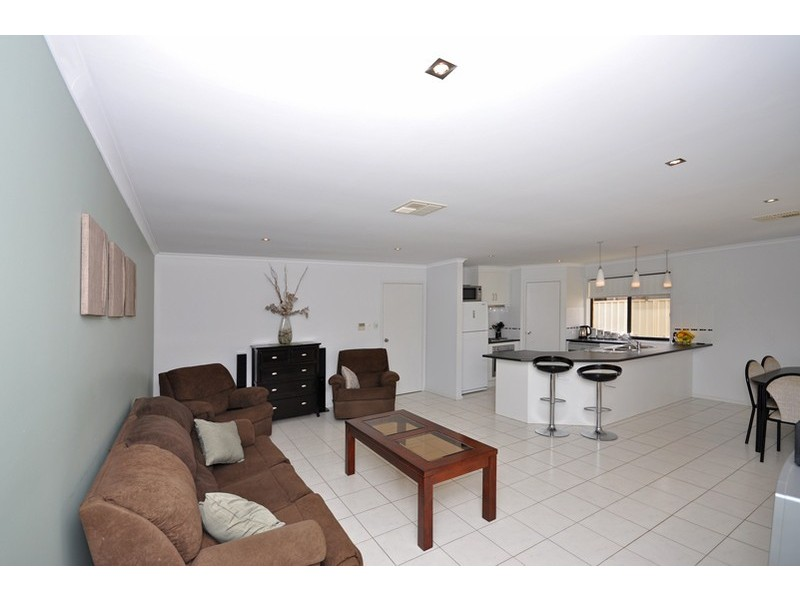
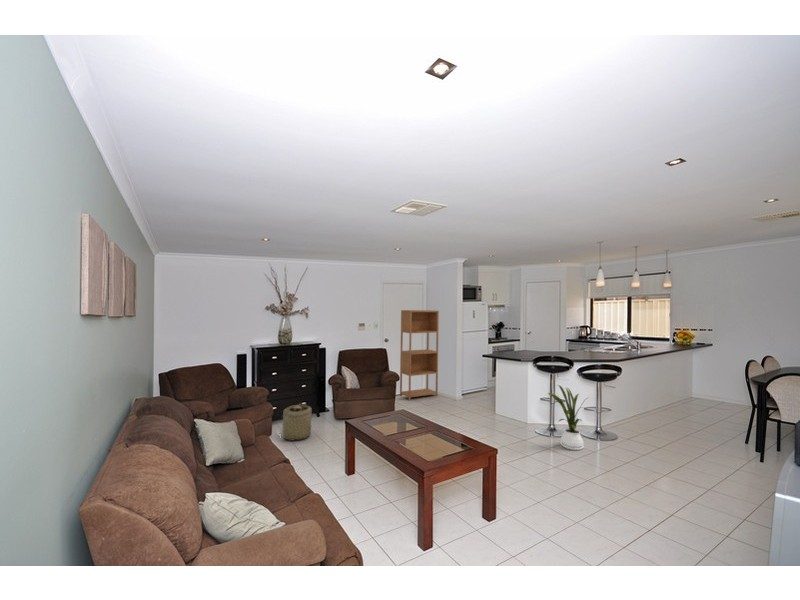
+ bookcase [399,309,440,401]
+ basket [282,402,313,441]
+ house plant [547,384,590,451]
